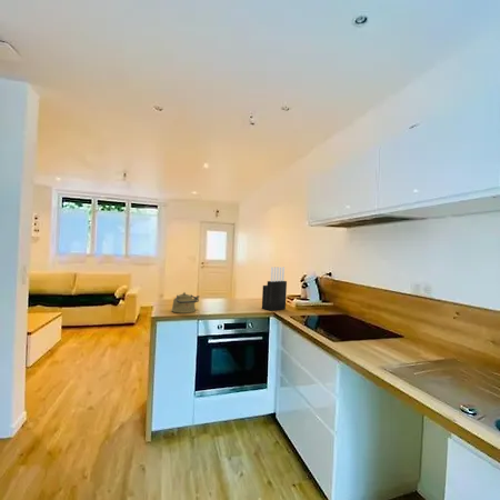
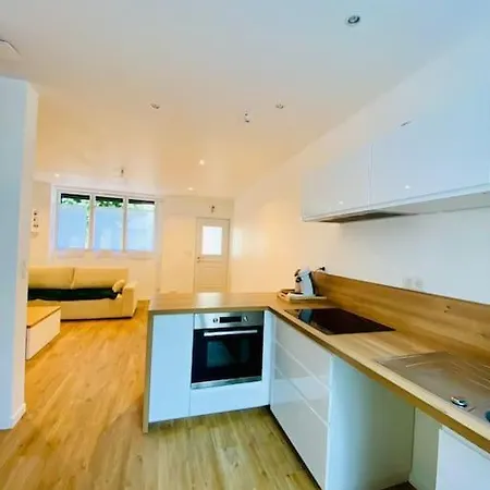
- knife block [261,266,288,312]
- kettle [170,292,201,314]
